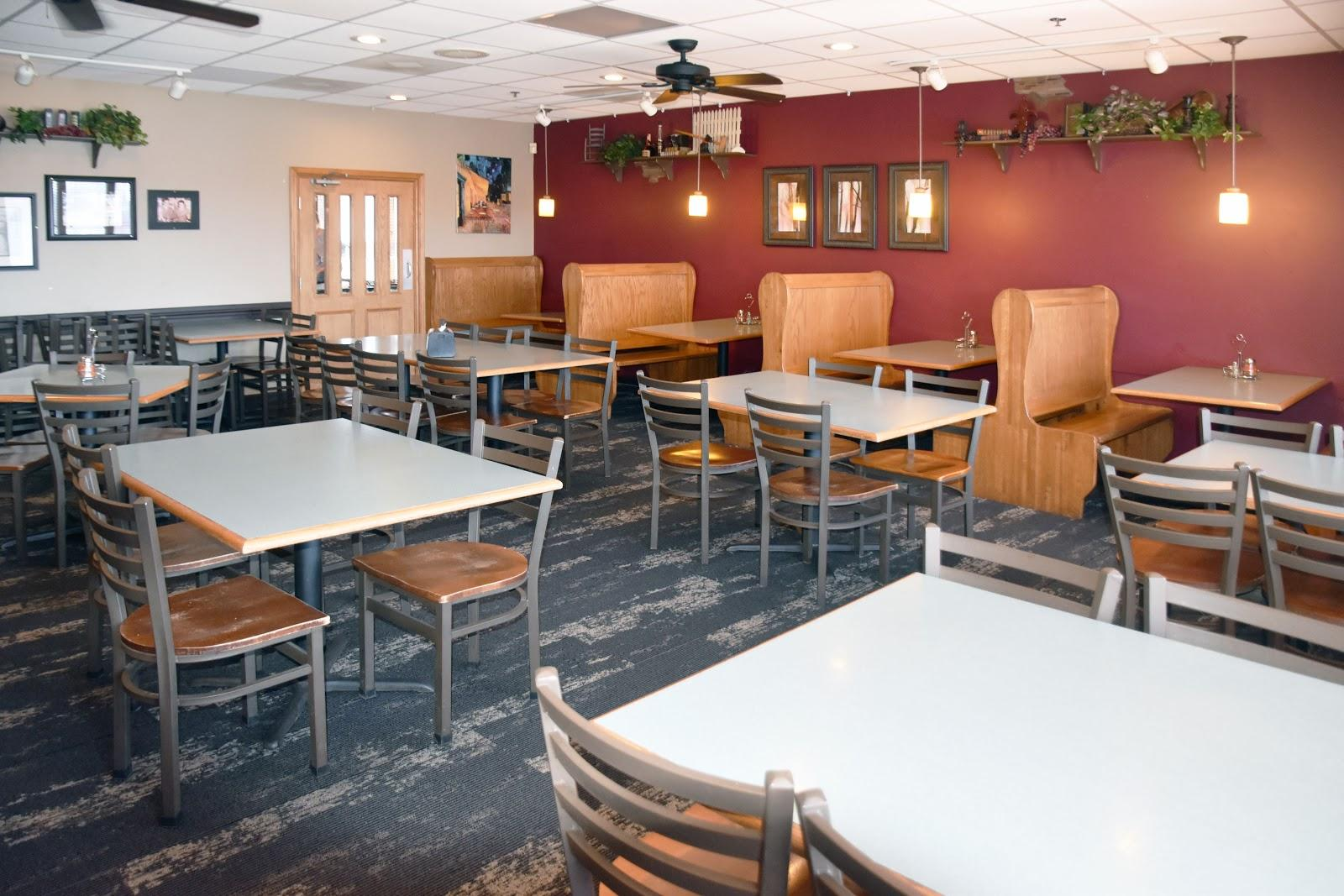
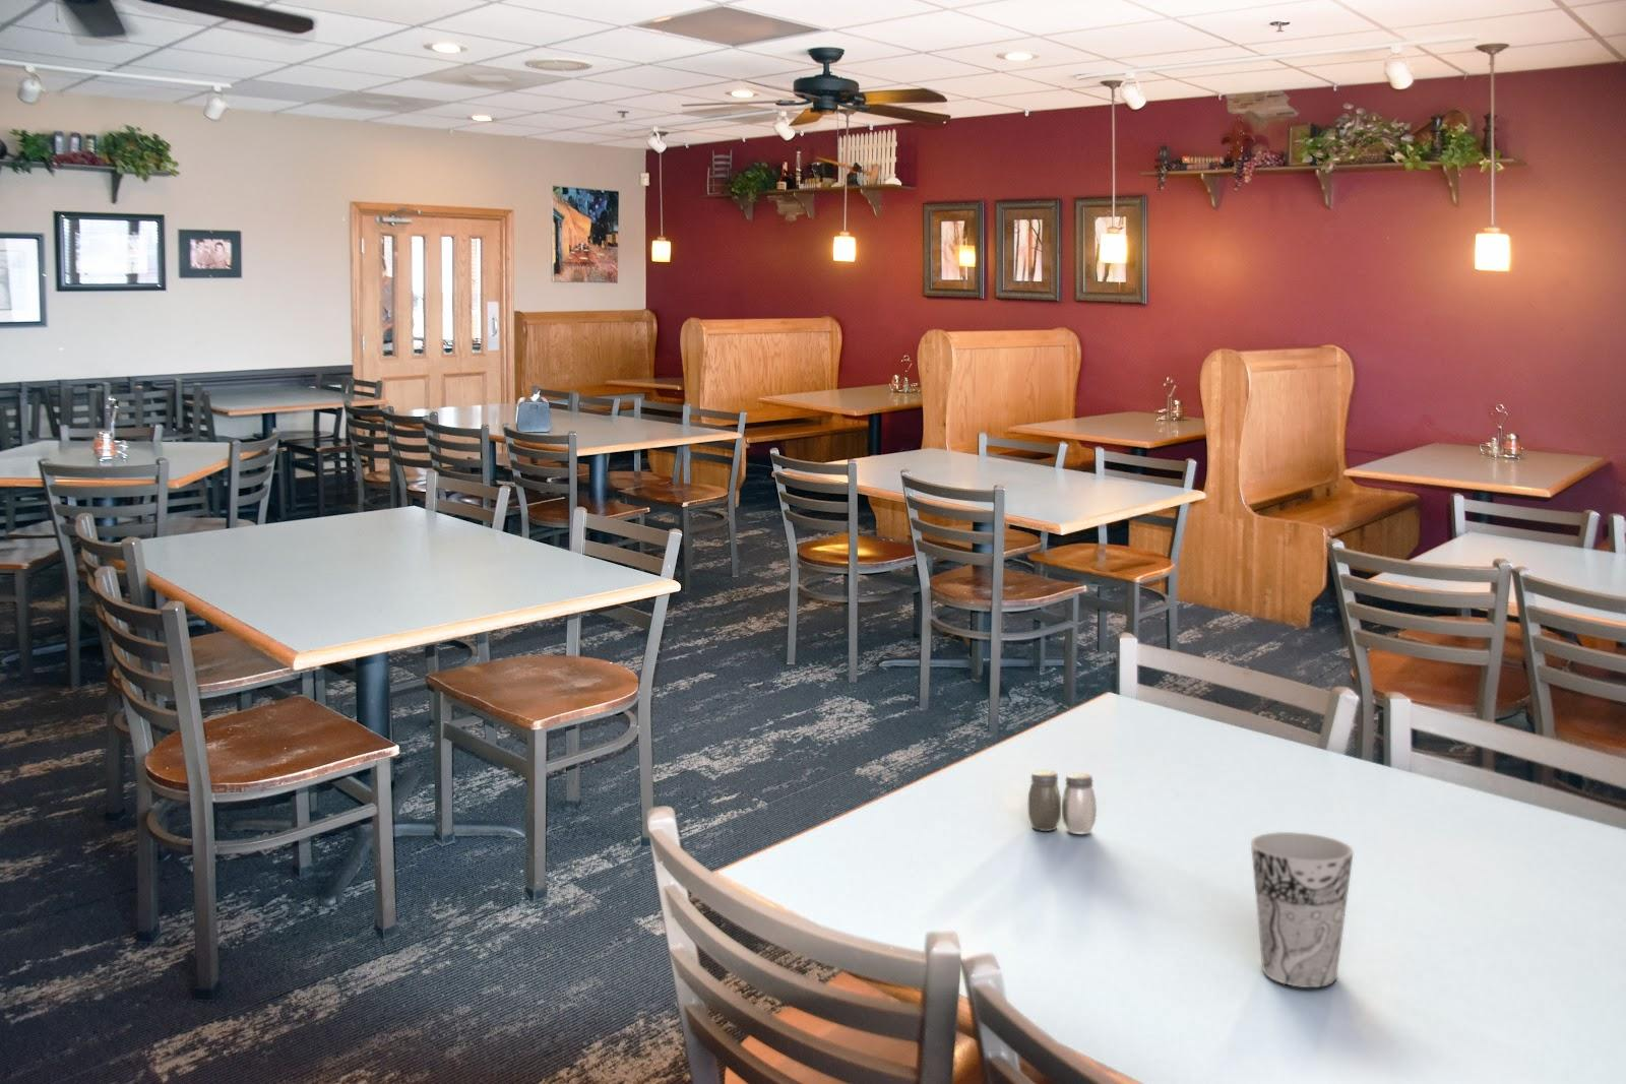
+ cup [1250,831,1355,988]
+ salt and pepper shaker [1027,769,1097,835]
